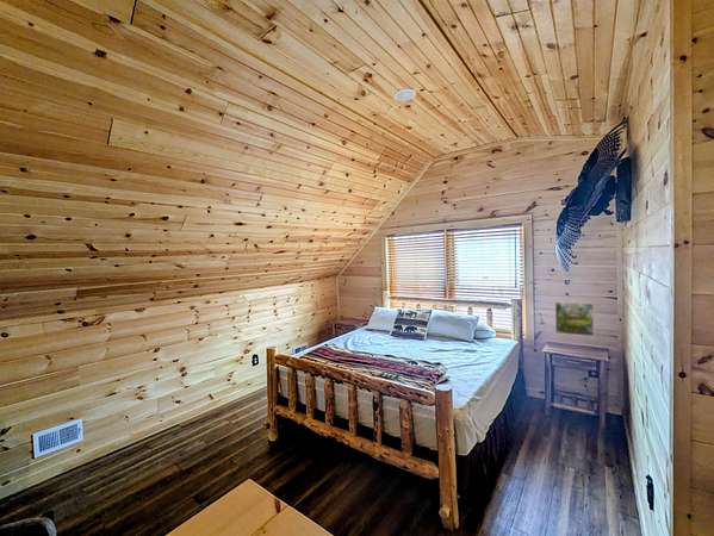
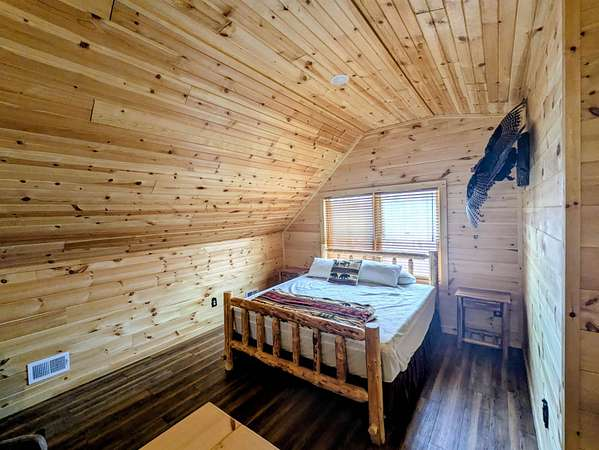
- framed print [554,300,595,337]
